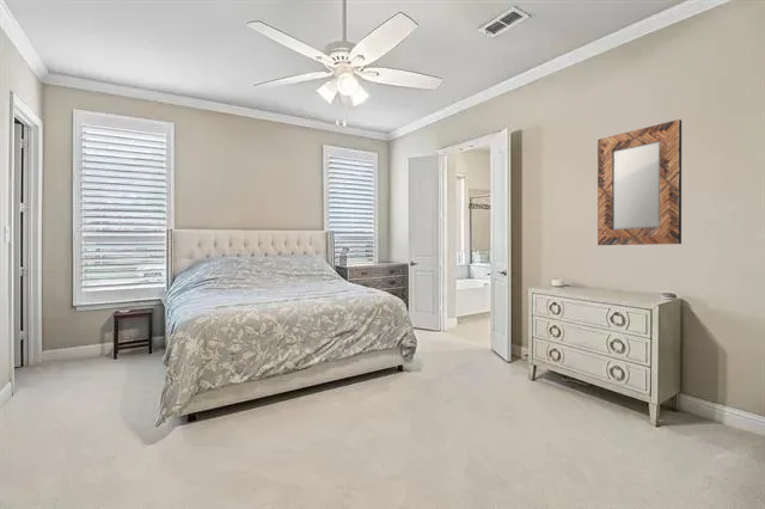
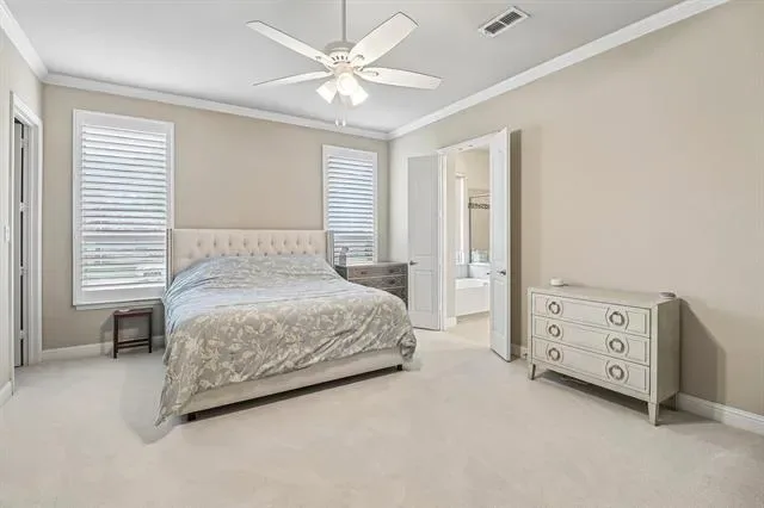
- home mirror [596,118,683,246]
